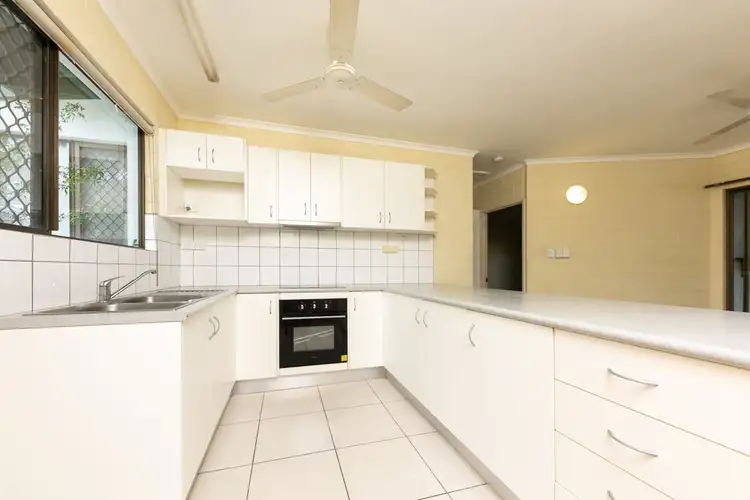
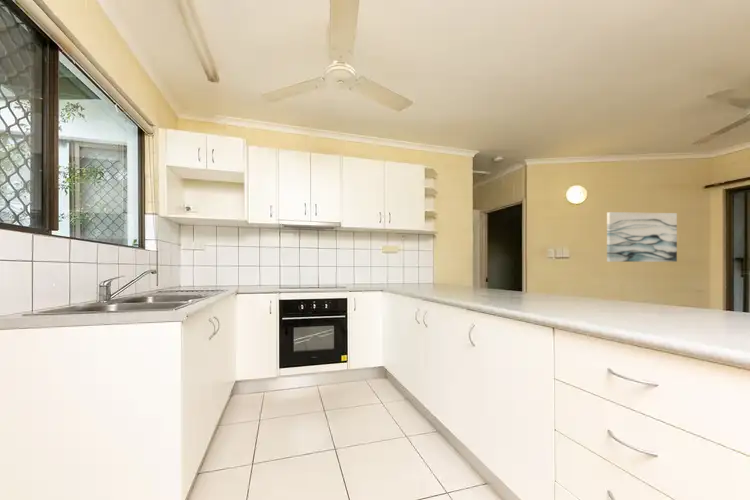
+ wall art [606,211,678,263]
